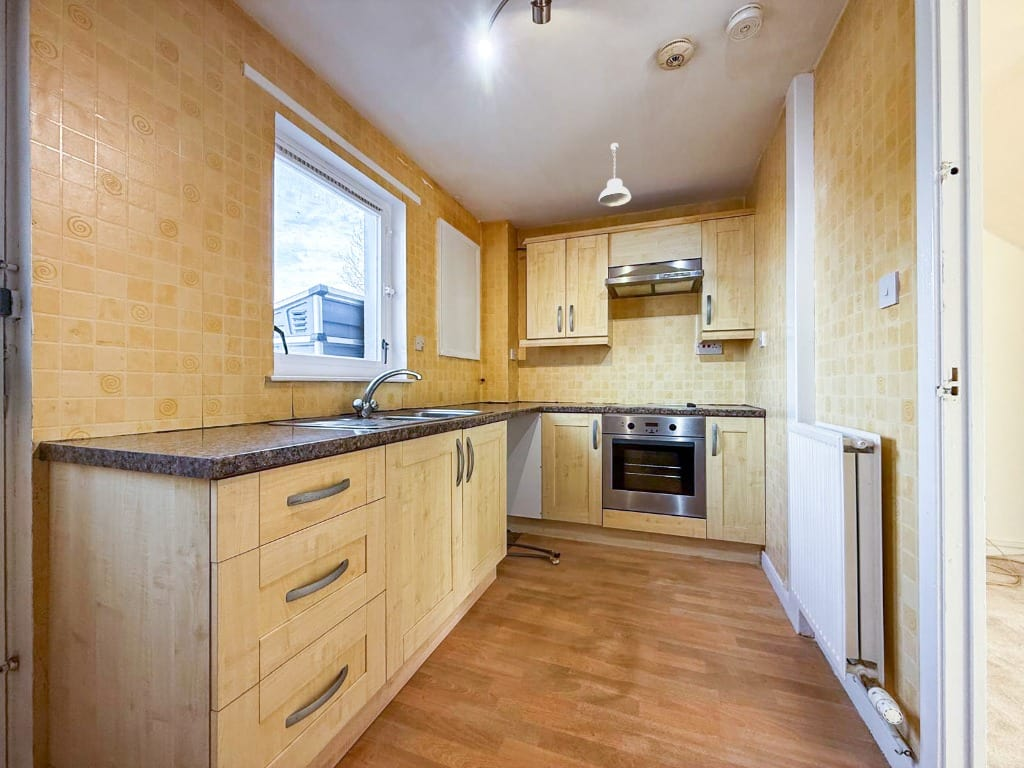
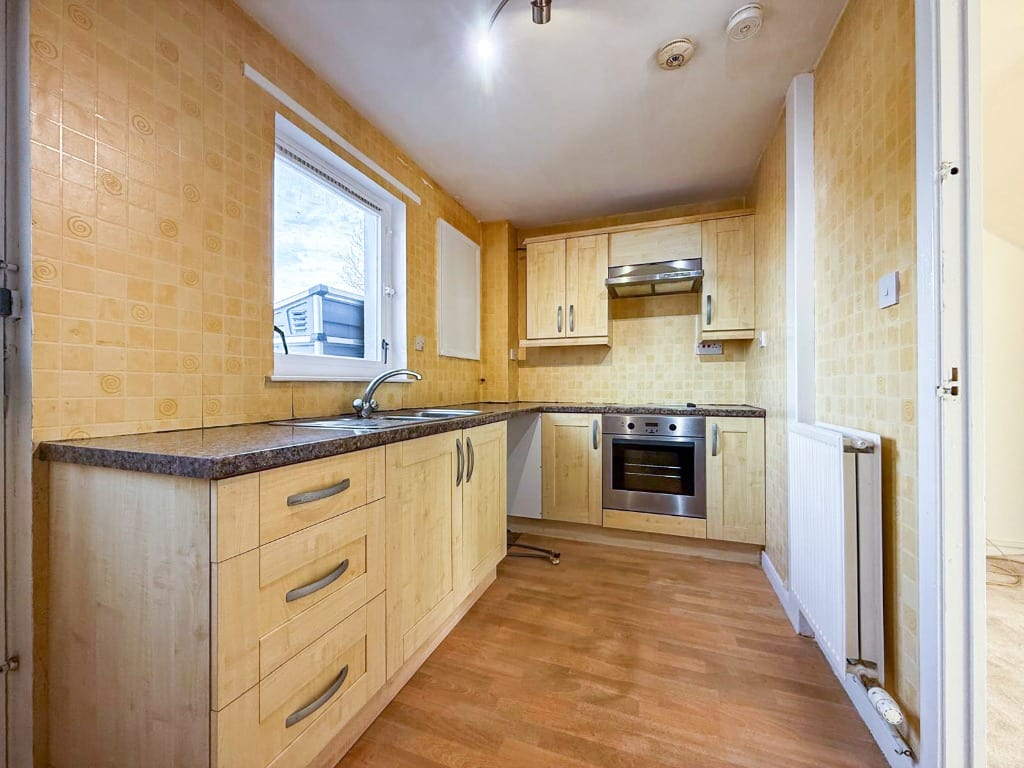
- pendant light [598,142,632,207]
